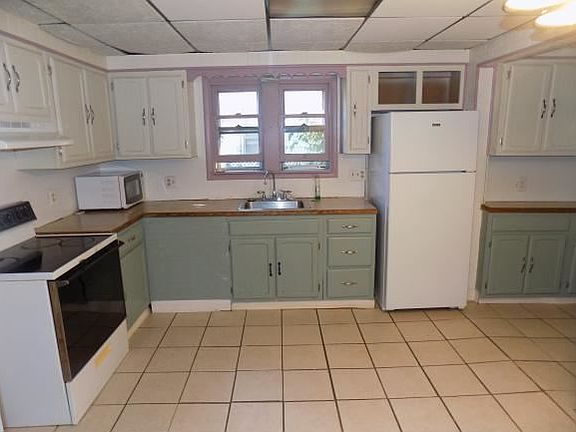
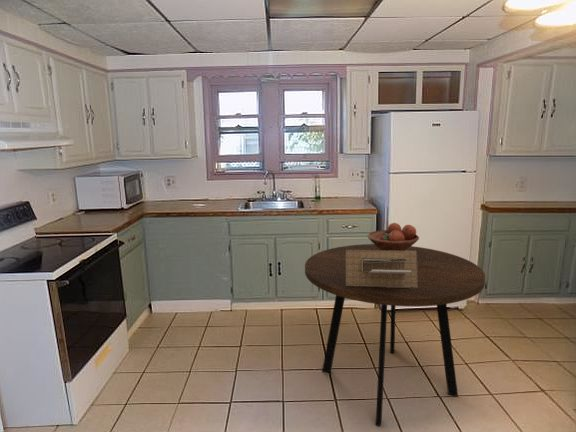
+ architectural model [346,250,417,288]
+ dining table [304,243,486,427]
+ fruit bowl [367,222,420,262]
